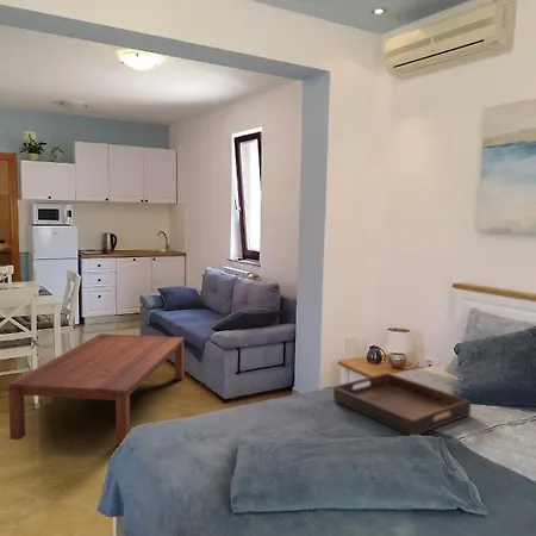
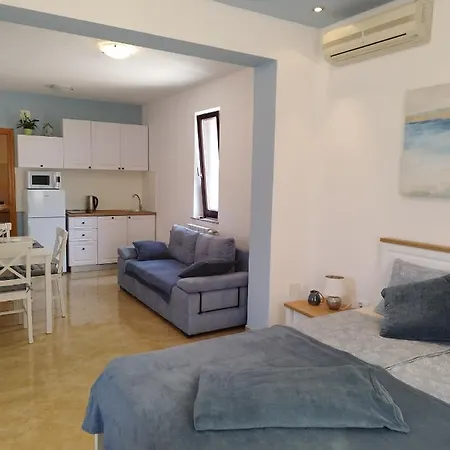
- coffee table [6,332,185,447]
- serving tray [332,372,472,436]
